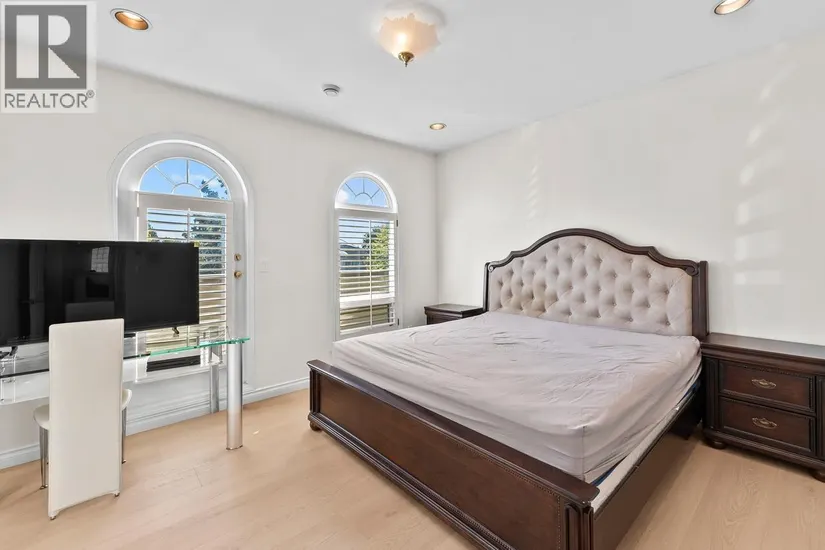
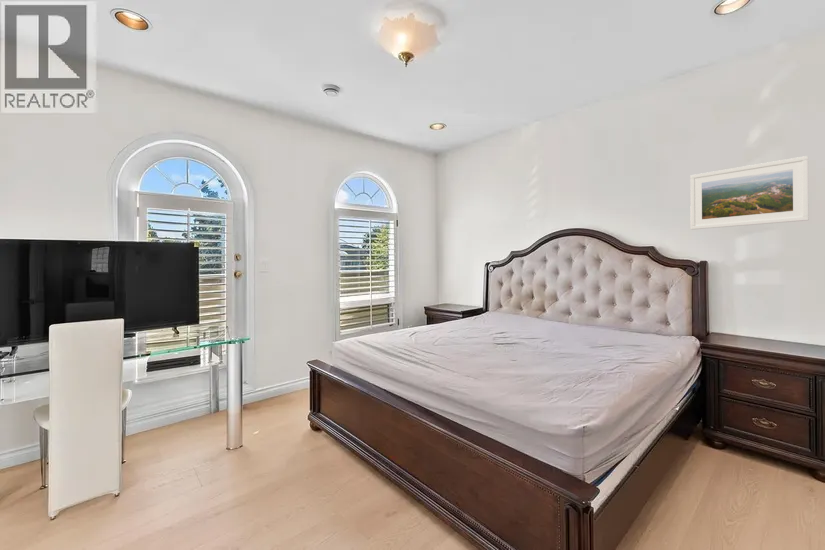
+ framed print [689,155,810,231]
